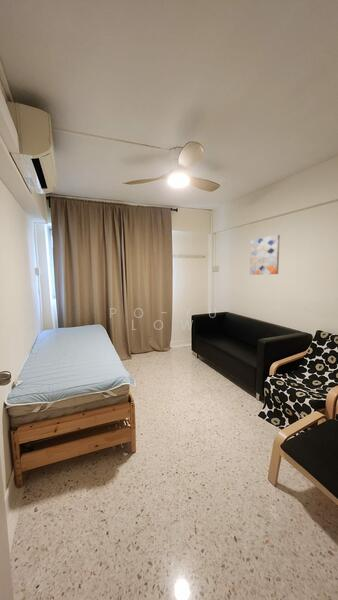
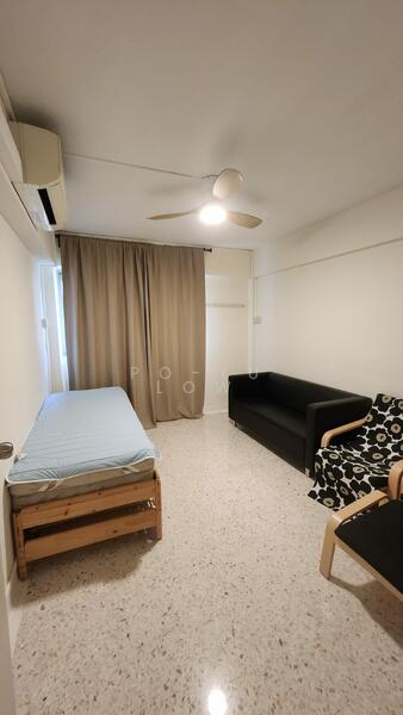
- wall art [249,234,281,276]
